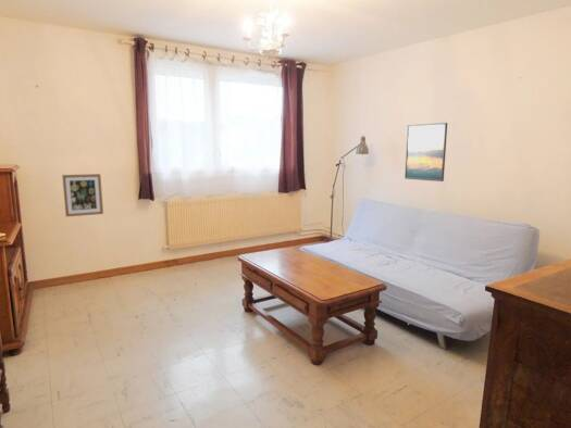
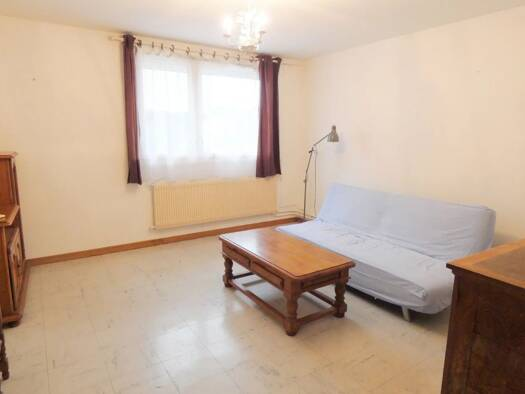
- wall art [61,173,104,217]
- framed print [404,122,448,182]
